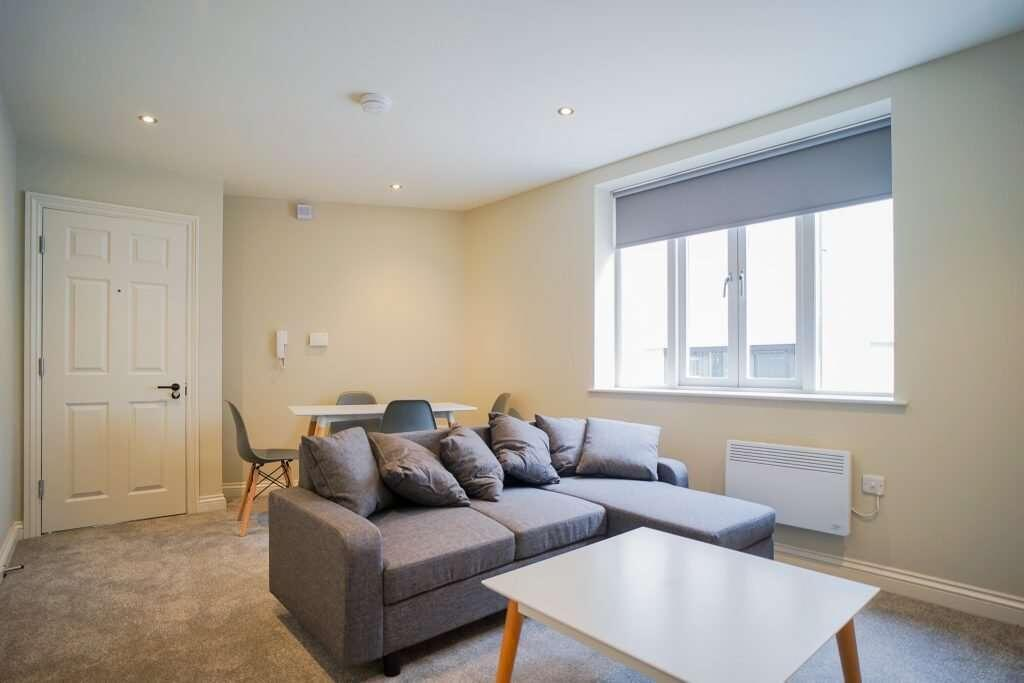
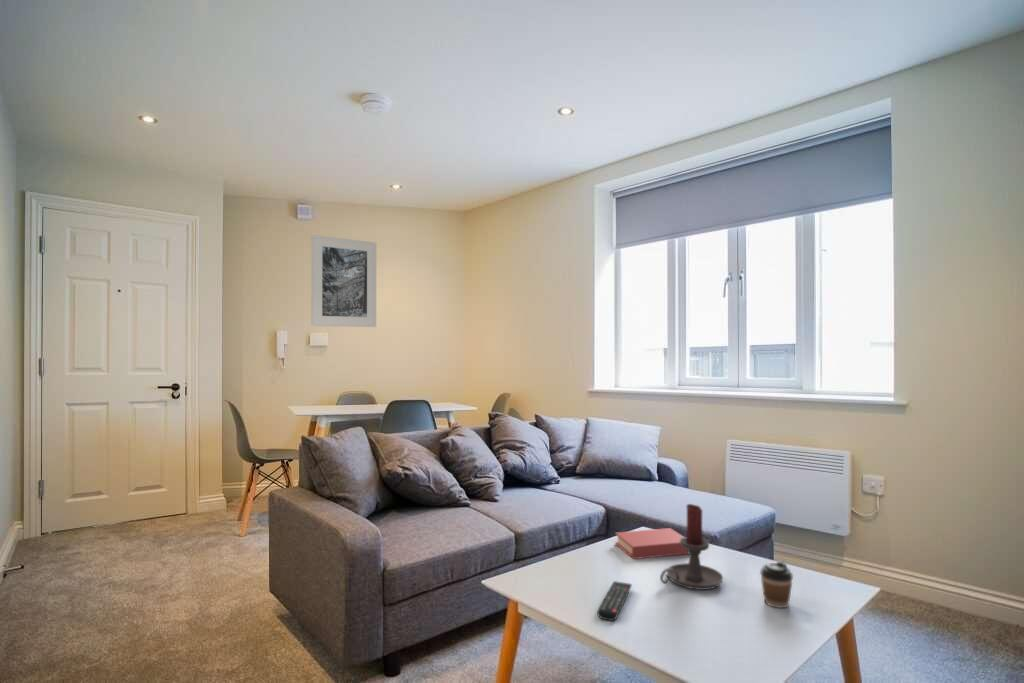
+ coffee cup [759,560,794,609]
+ candle holder [659,503,724,591]
+ remote control [596,580,633,622]
+ book [614,527,690,560]
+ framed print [310,234,377,328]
